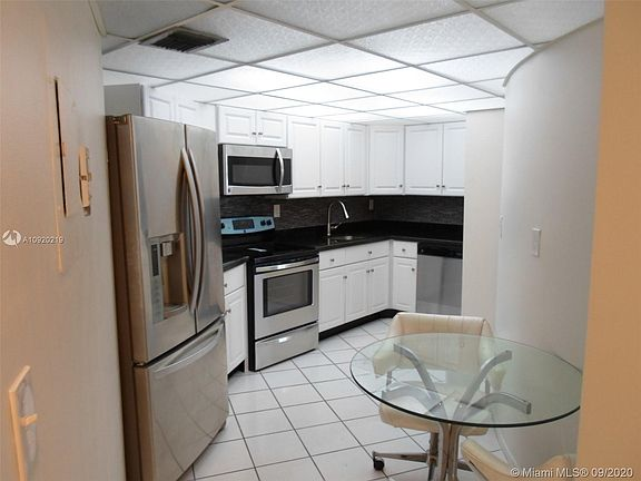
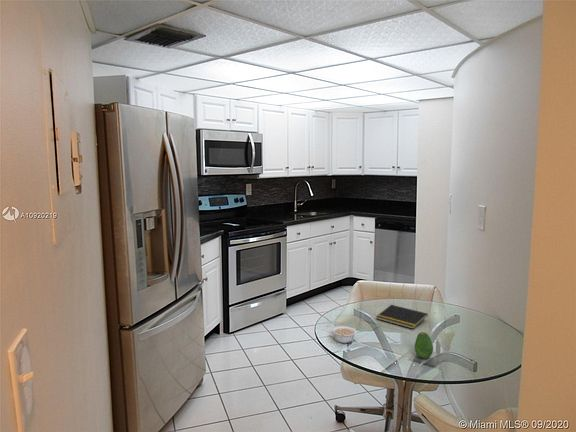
+ notepad [375,304,429,330]
+ fruit [414,331,434,359]
+ legume [331,325,358,344]
